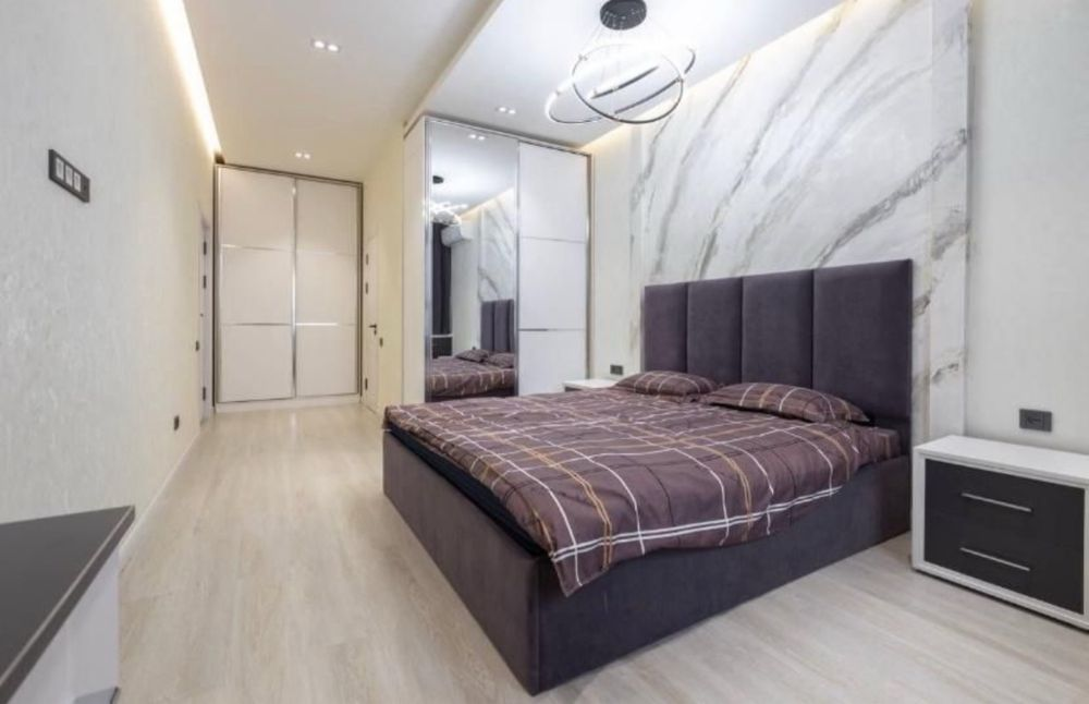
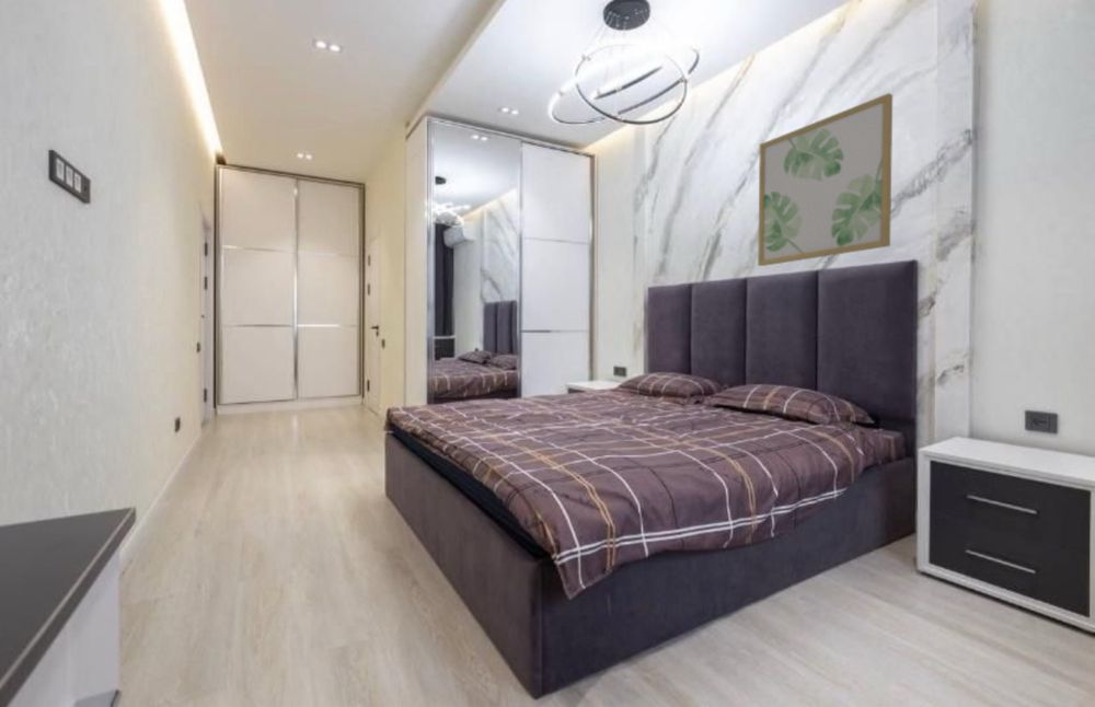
+ wall art [757,92,894,267]
